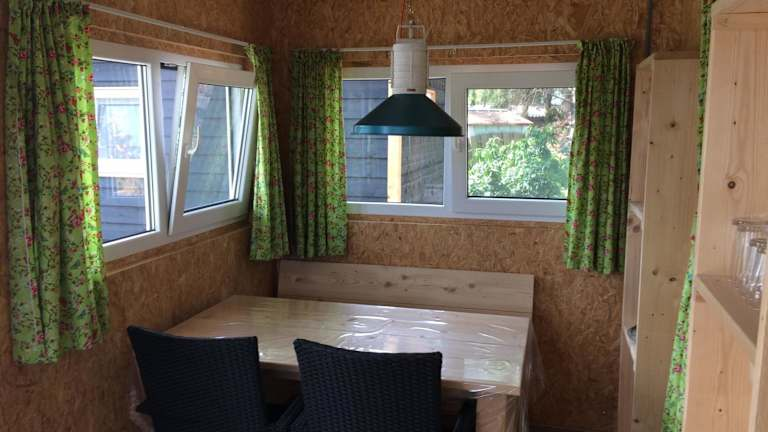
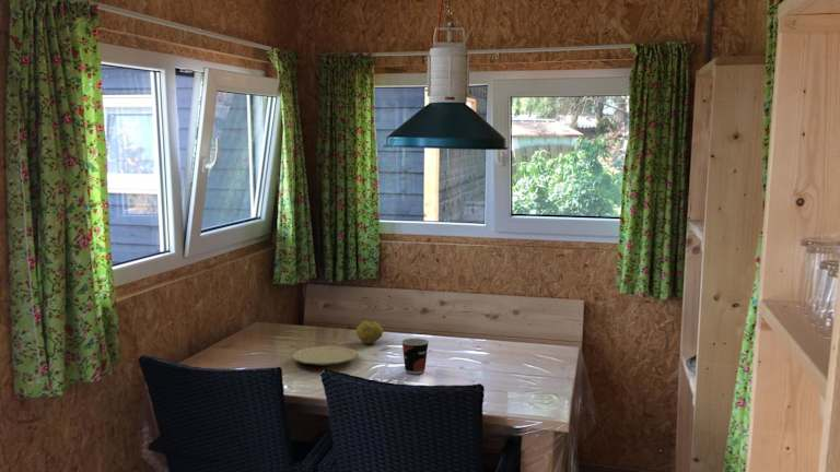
+ plate [291,345,360,366]
+ fruit [355,320,384,344]
+ cup [400,338,430,375]
